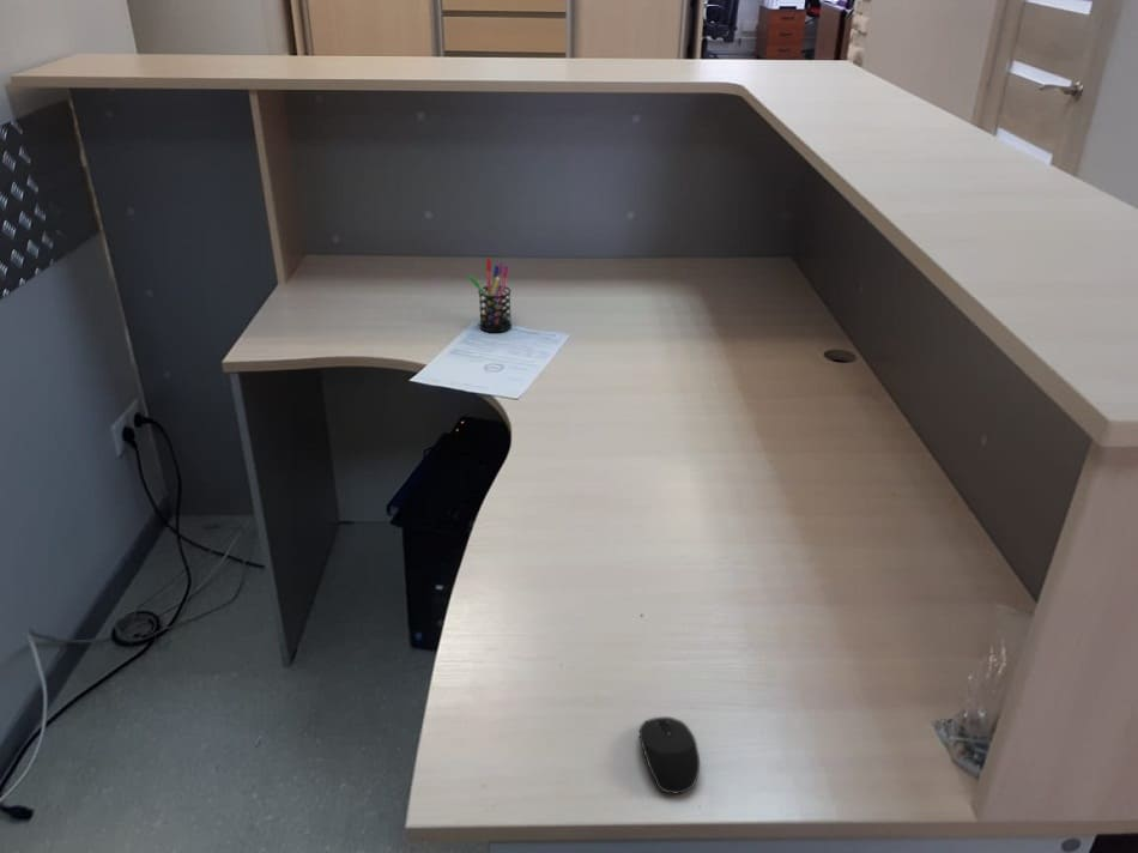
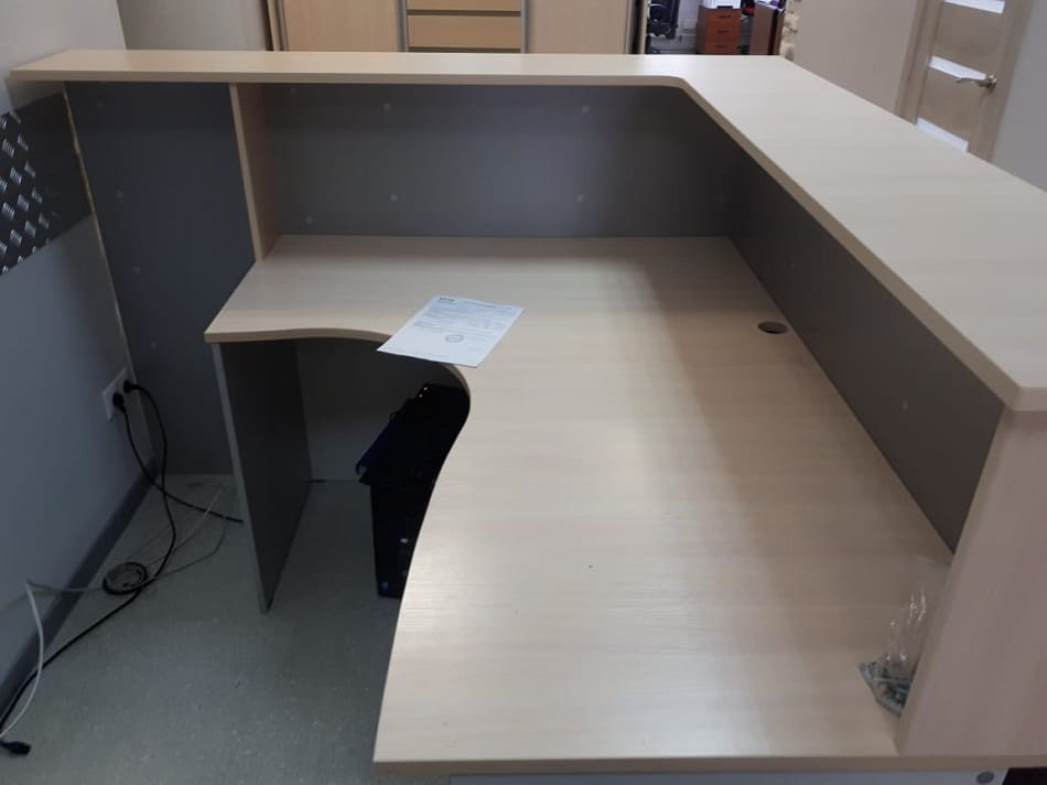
- computer mouse [637,715,701,795]
- pen holder [468,258,513,333]
